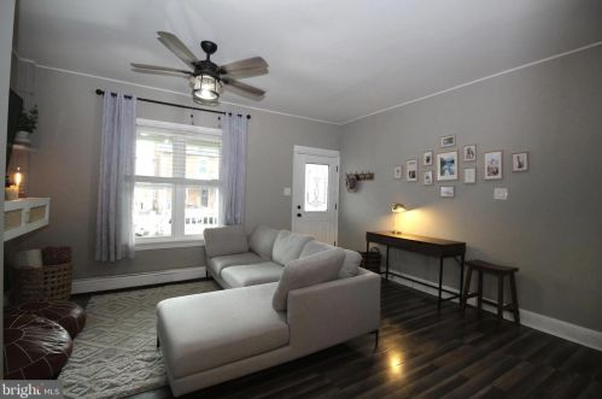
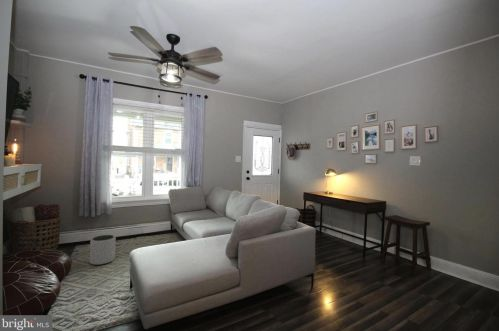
+ plant pot [89,234,117,266]
